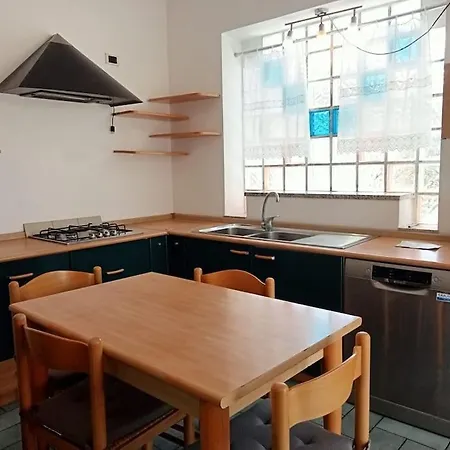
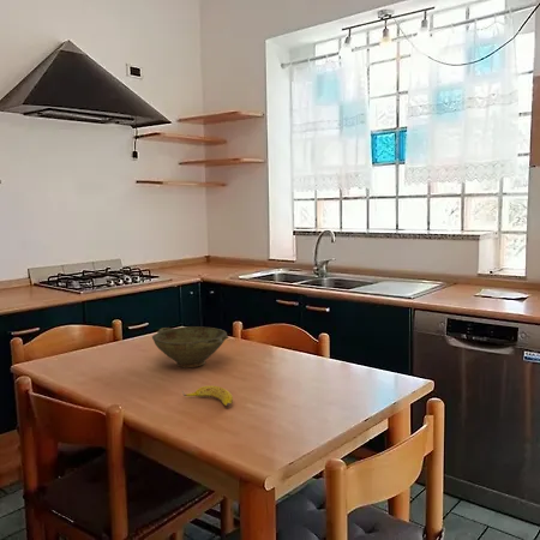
+ bowl [151,325,229,368]
+ banana [181,385,234,407]
